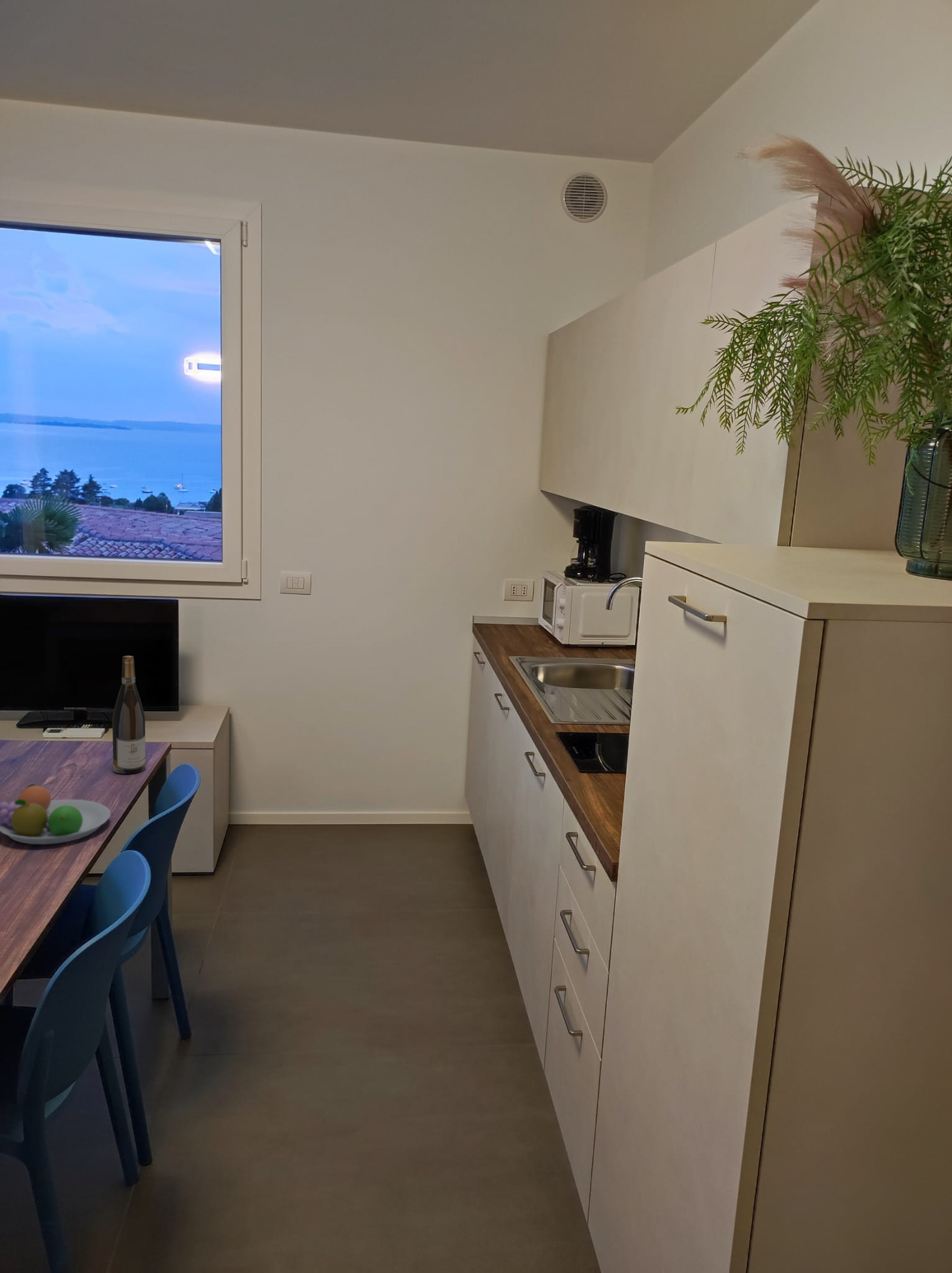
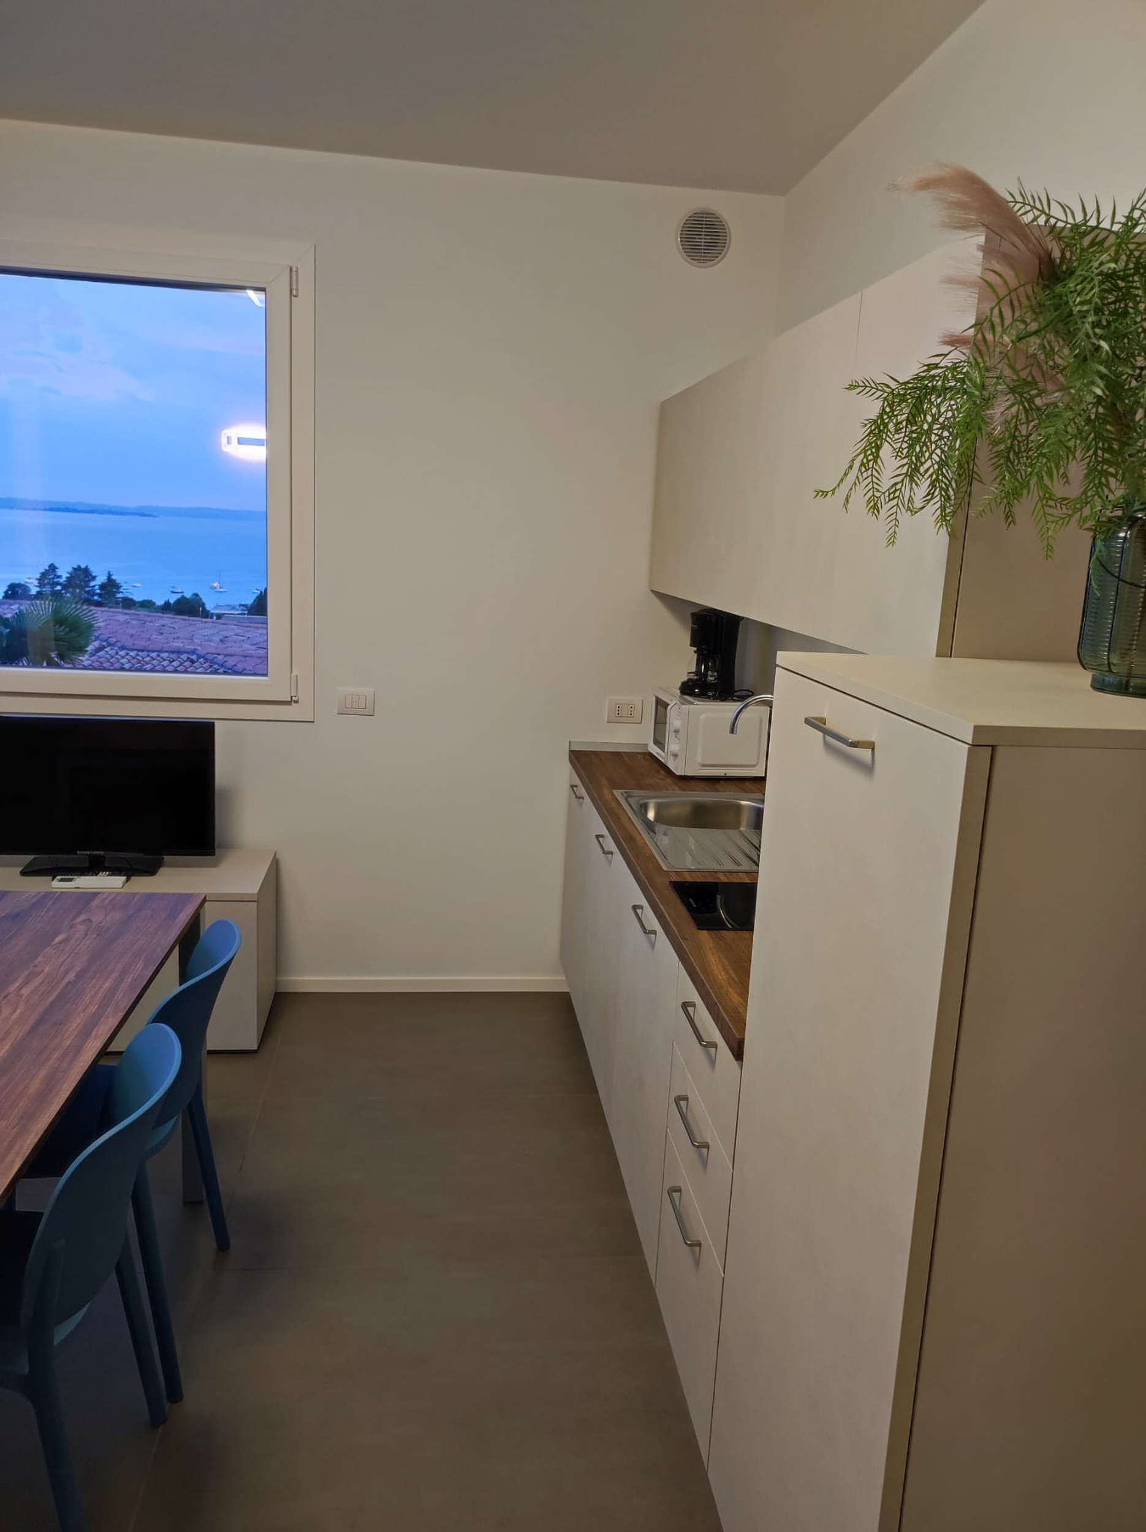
- wine bottle [112,655,146,774]
- fruit bowl [0,783,111,845]
